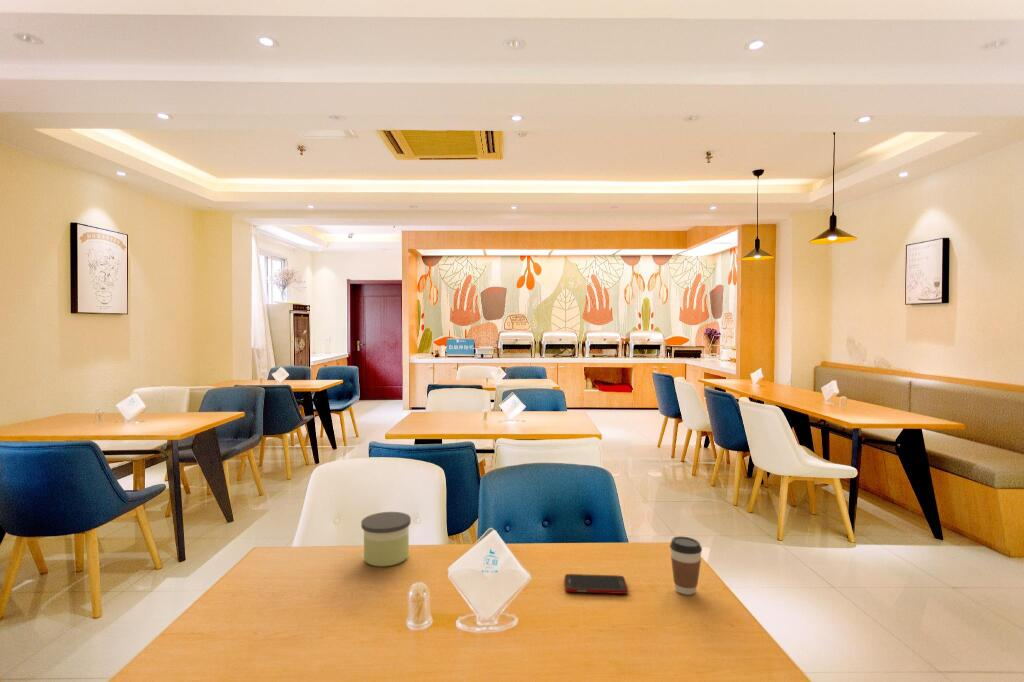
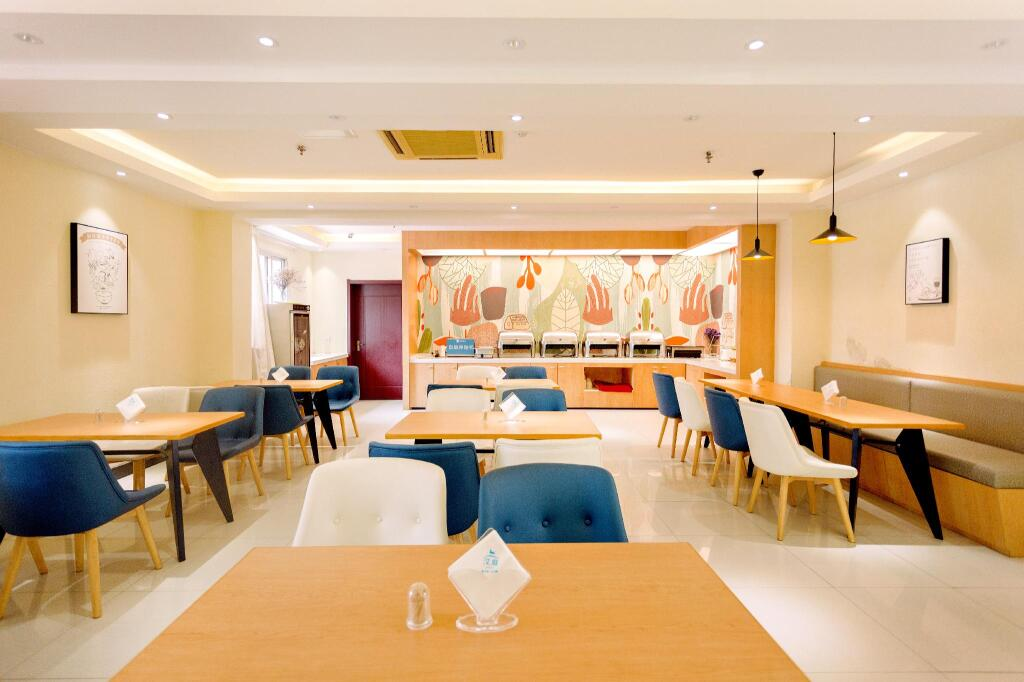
- coffee cup [669,535,703,596]
- candle [360,511,412,568]
- cell phone [564,573,629,595]
